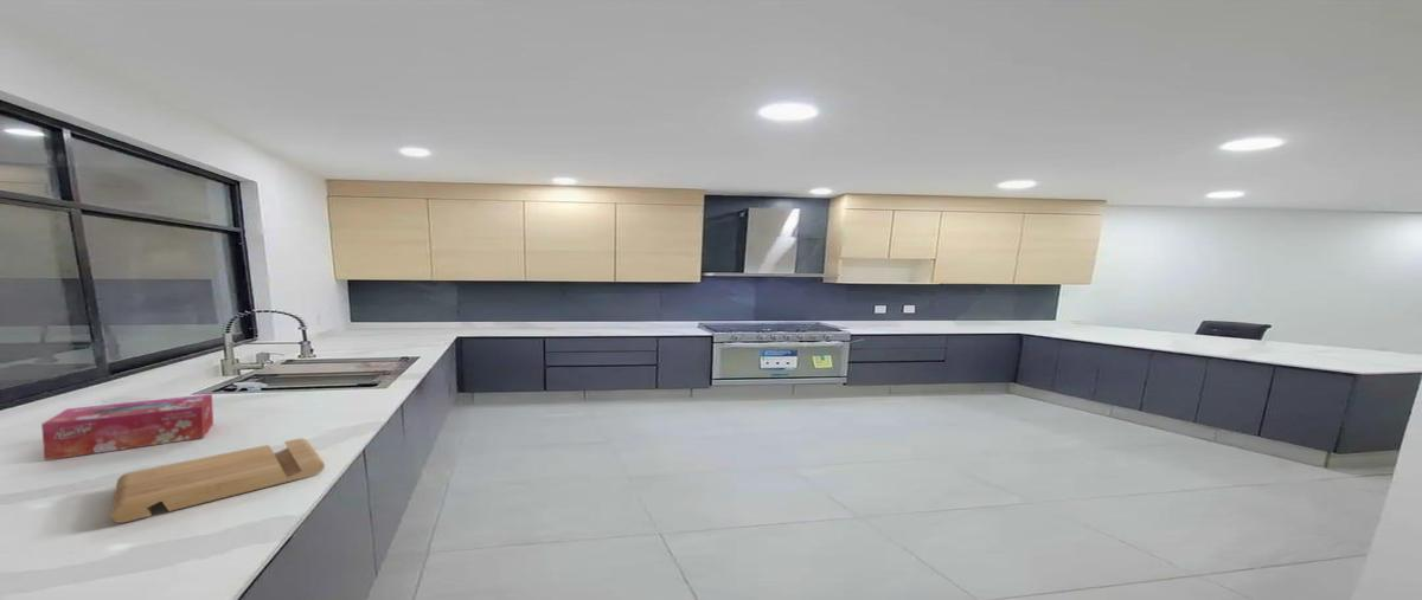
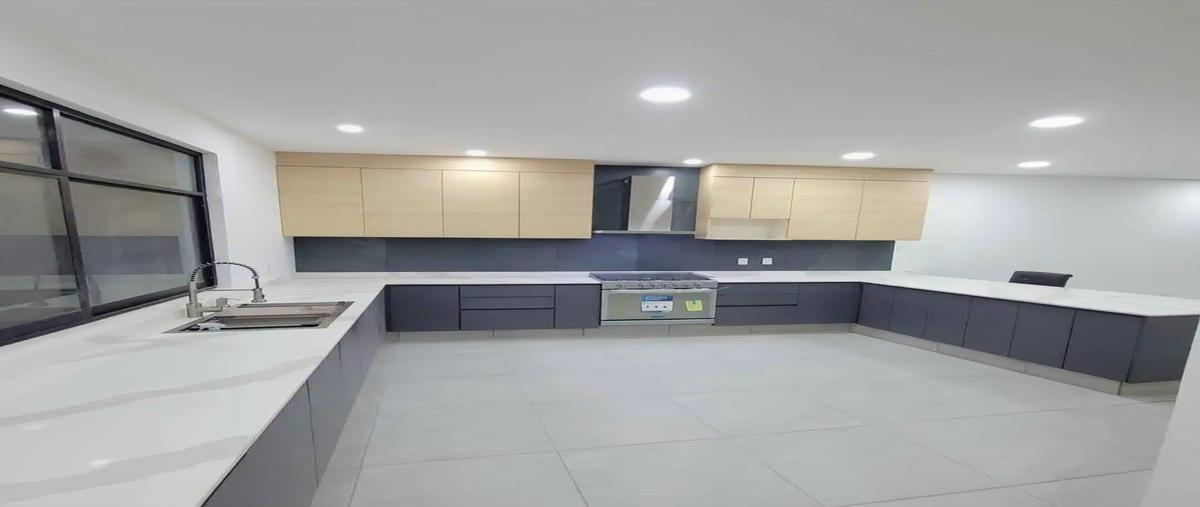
- cutting board [109,437,326,524]
- tissue box [40,393,214,462]
